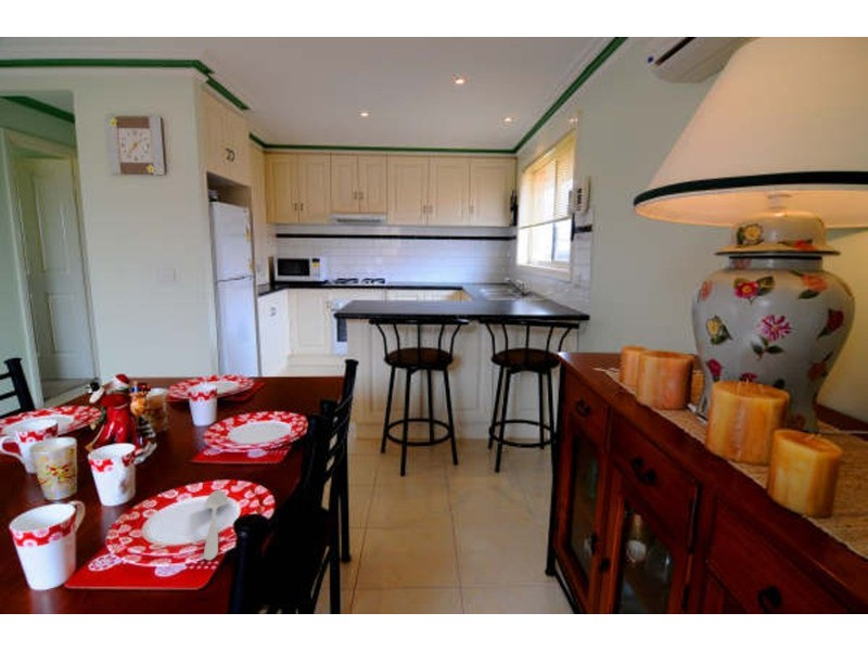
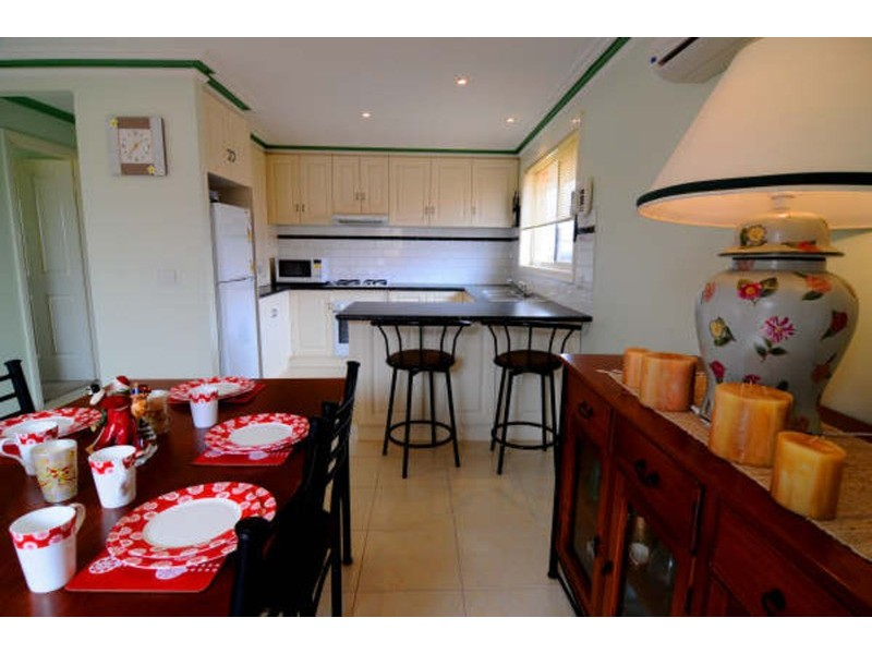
- spoon [203,489,229,562]
